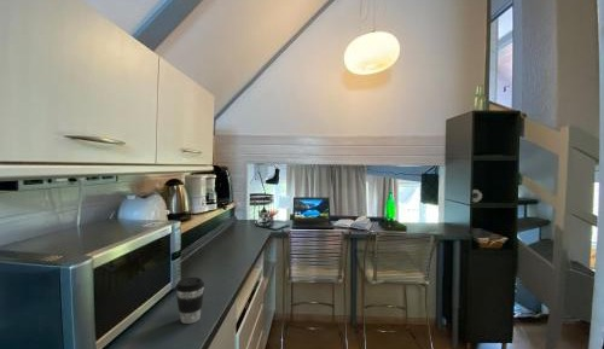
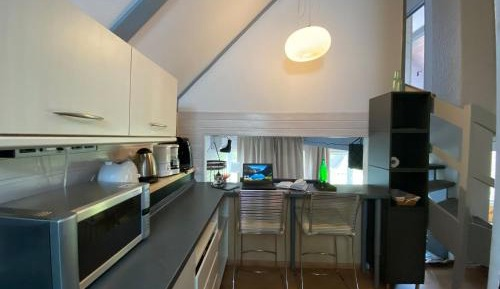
- coffee cup [174,277,205,325]
